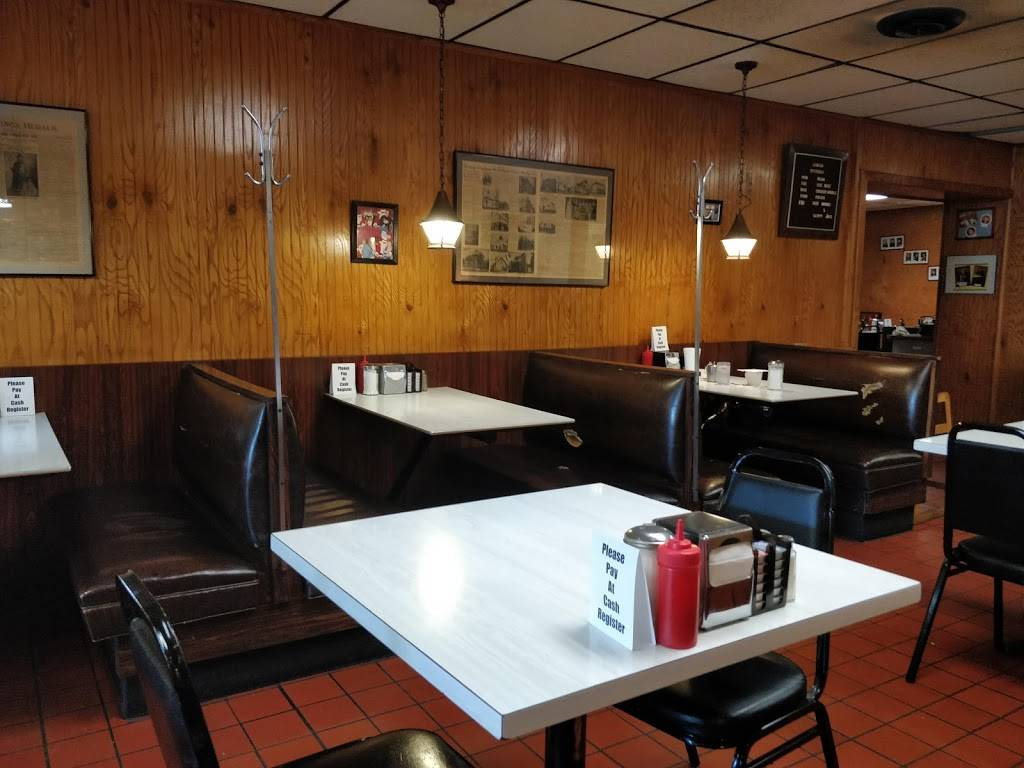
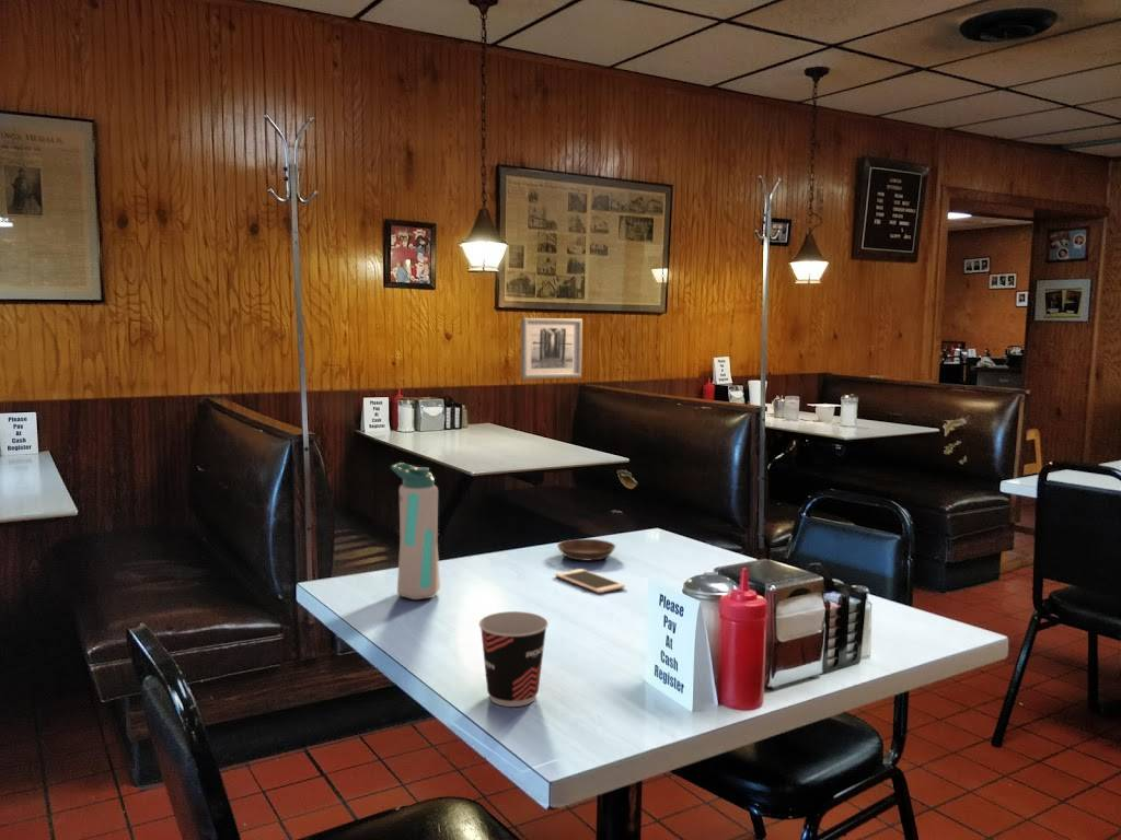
+ saucer [556,538,616,561]
+ cup [478,610,550,708]
+ wall art [520,317,583,380]
+ cell phone [554,568,626,594]
+ water bottle [390,462,441,600]
